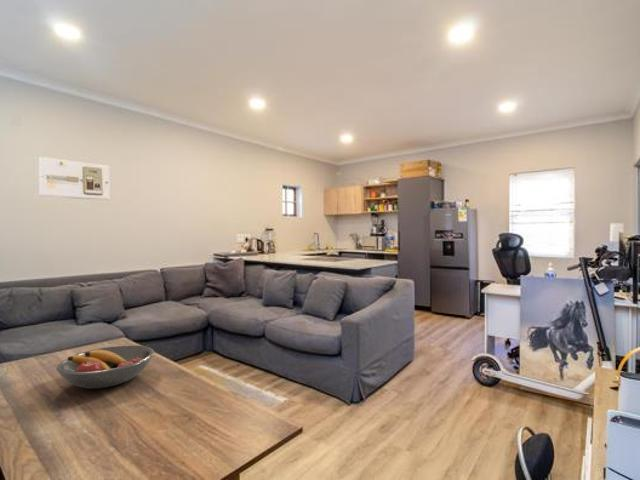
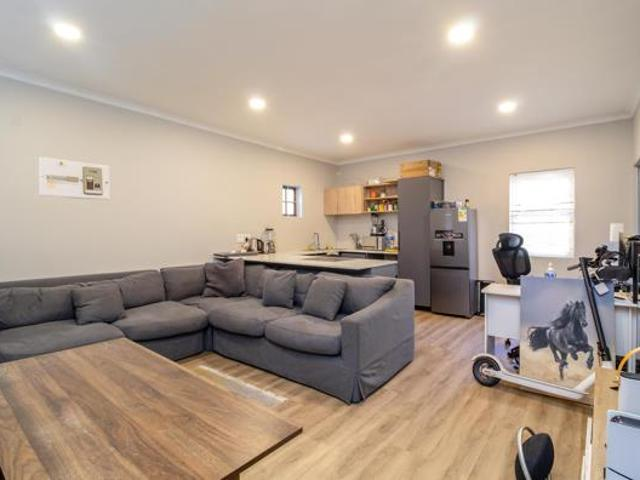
- fruit bowl [55,344,155,389]
